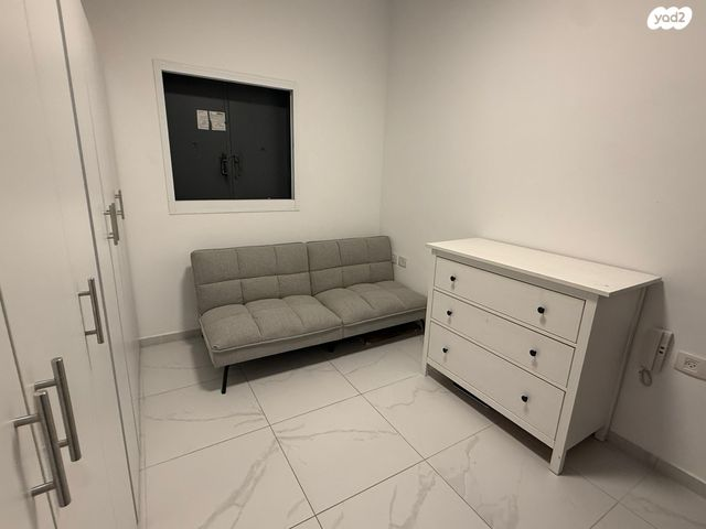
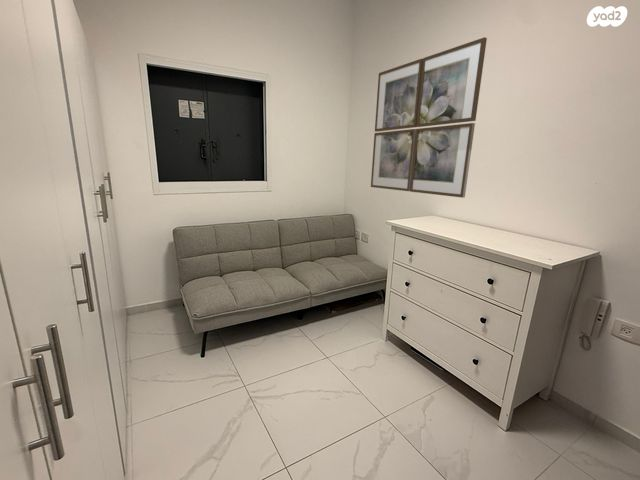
+ wall art [370,36,488,199]
